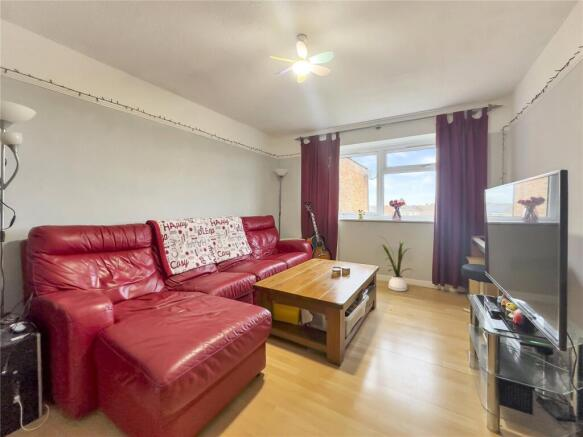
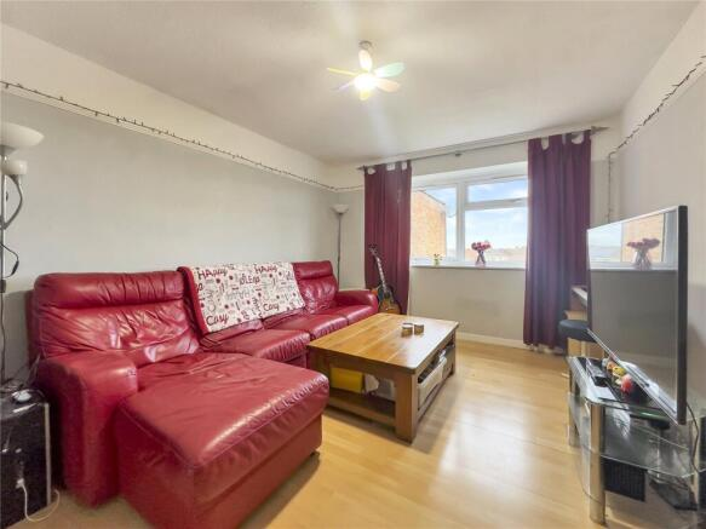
- house plant [377,235,413,292]
